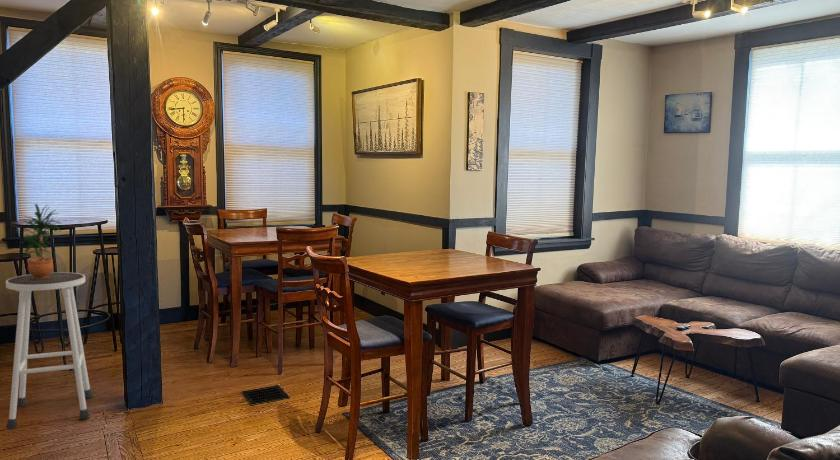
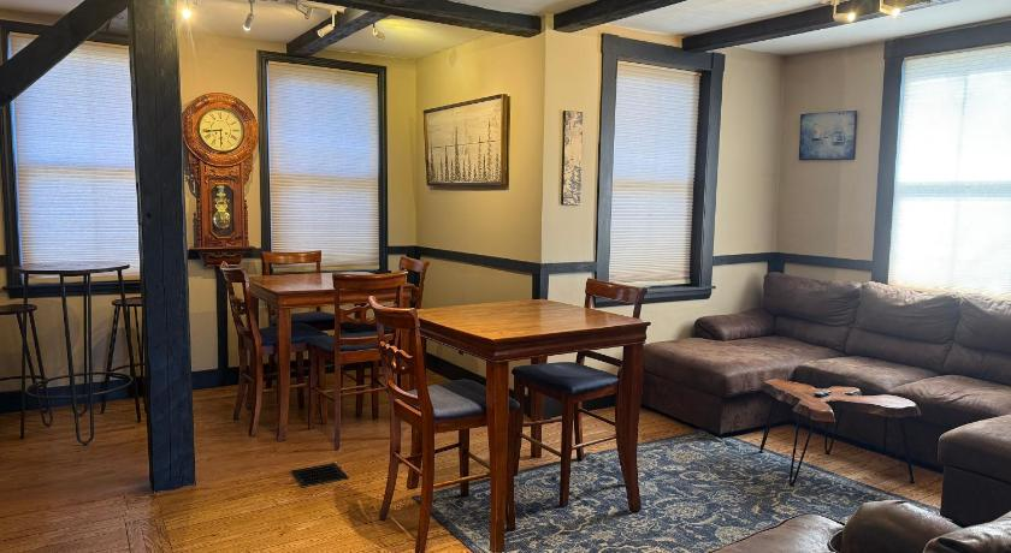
- stool [5,272,94,430]
- potted plant [20,203,62,279]
